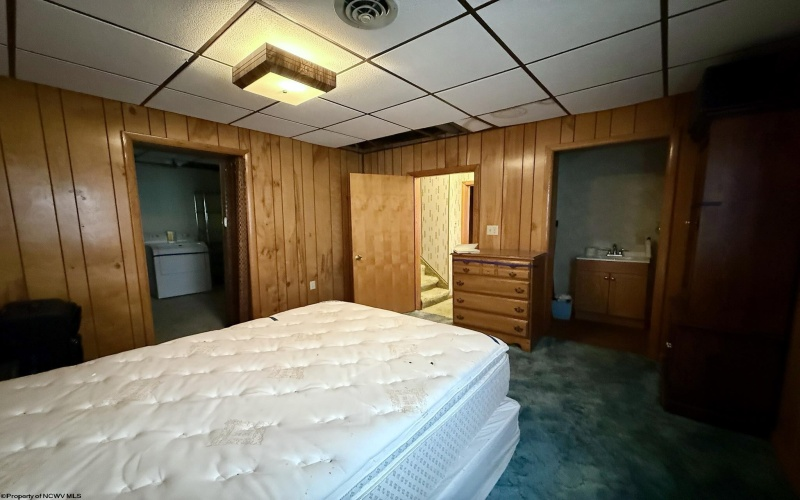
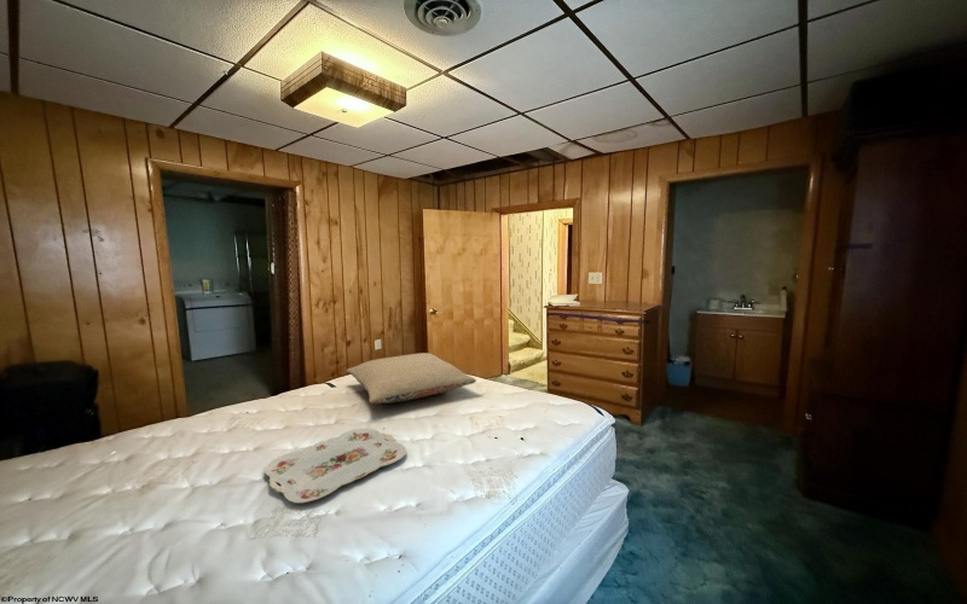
+ serving tray [264,428,407,505]
+ pillow [346,352,477,405]
